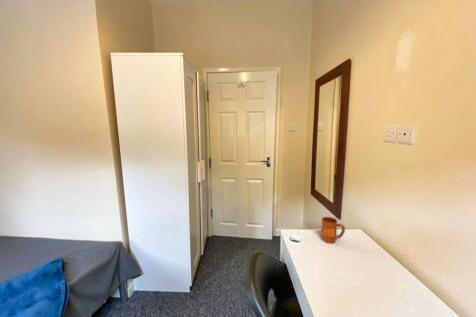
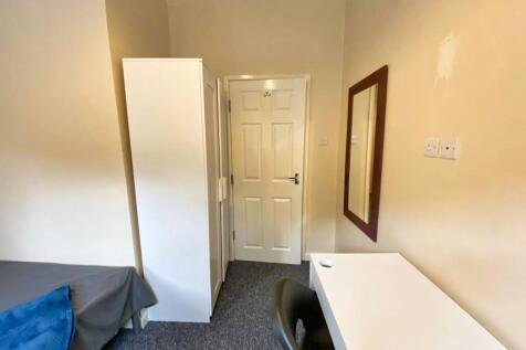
- mug [320,216,346,244]
